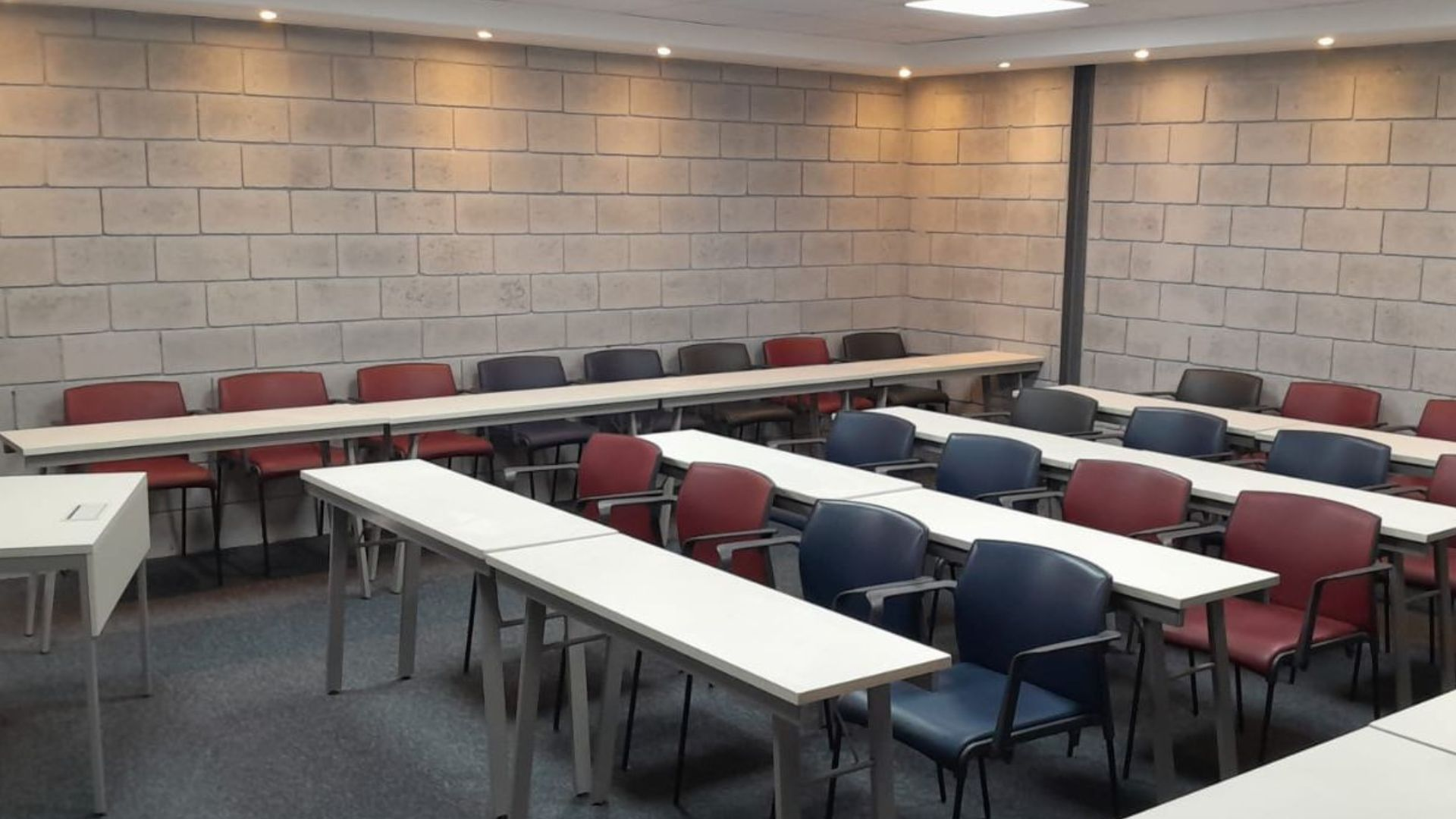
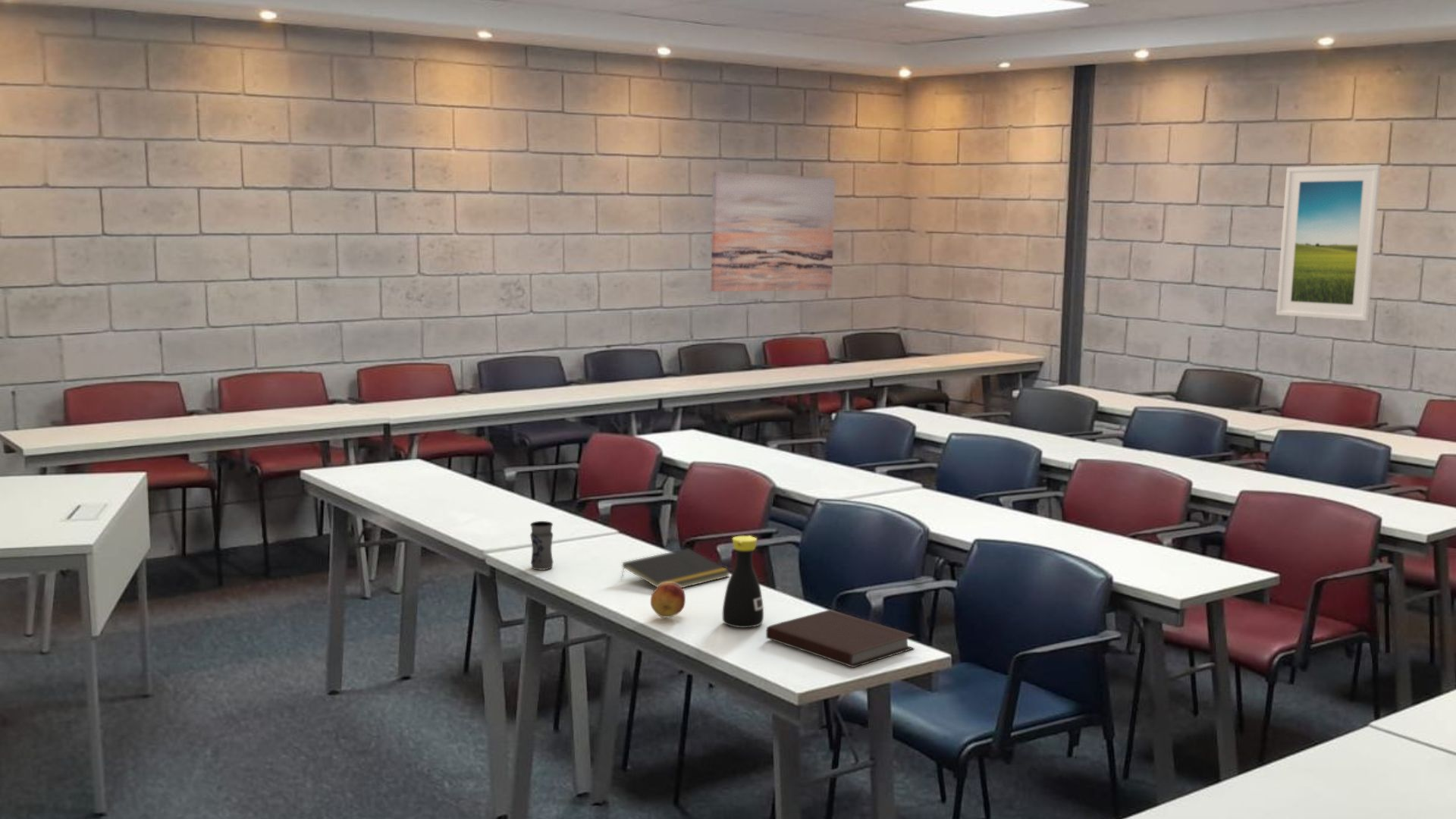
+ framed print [1276,164,1382,322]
+ notepad [620,548,731,588]
+ notebook [765,609,916,668]
+ fruit [650,583,686,619]
+ jar [529,520,554,570]
+ wall art [710,171,836,292]
+ bottle [722,535,764,629]
